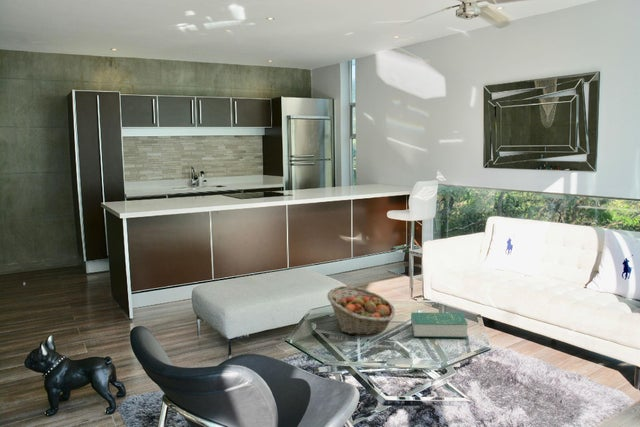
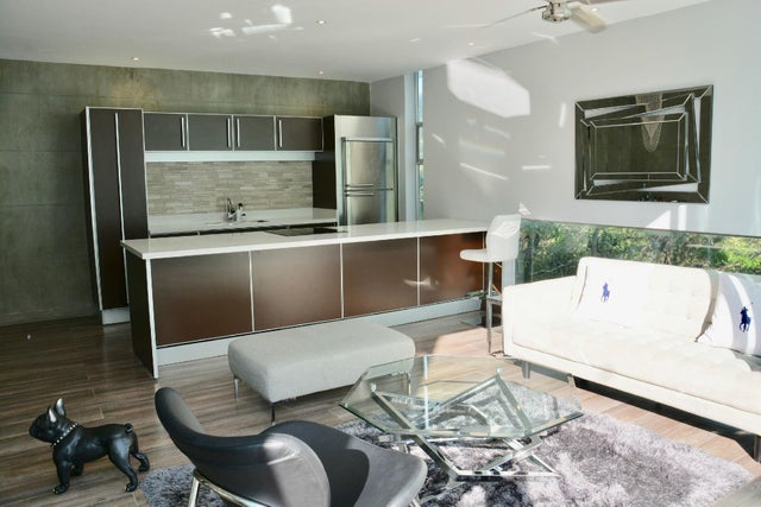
- book [410,311,469,338]
- fruit basket [326,285,396,336]
